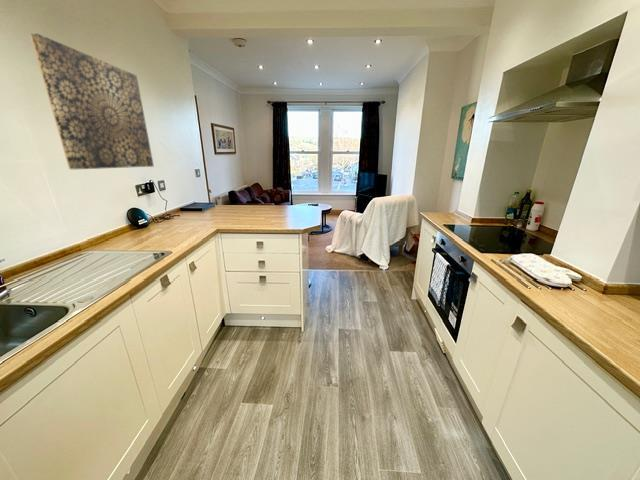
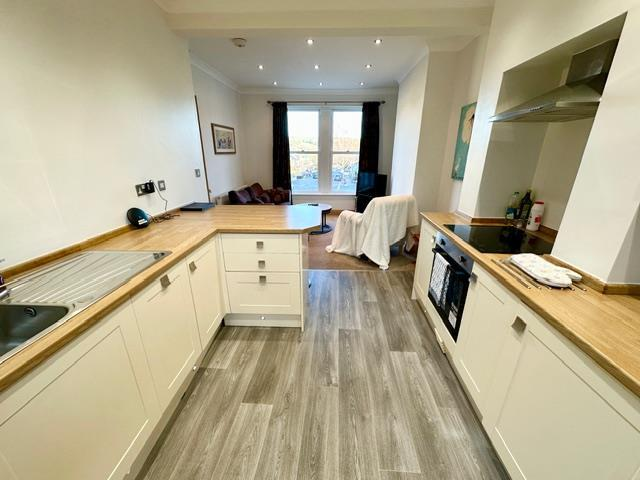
- wall art [29,33,155,170]
